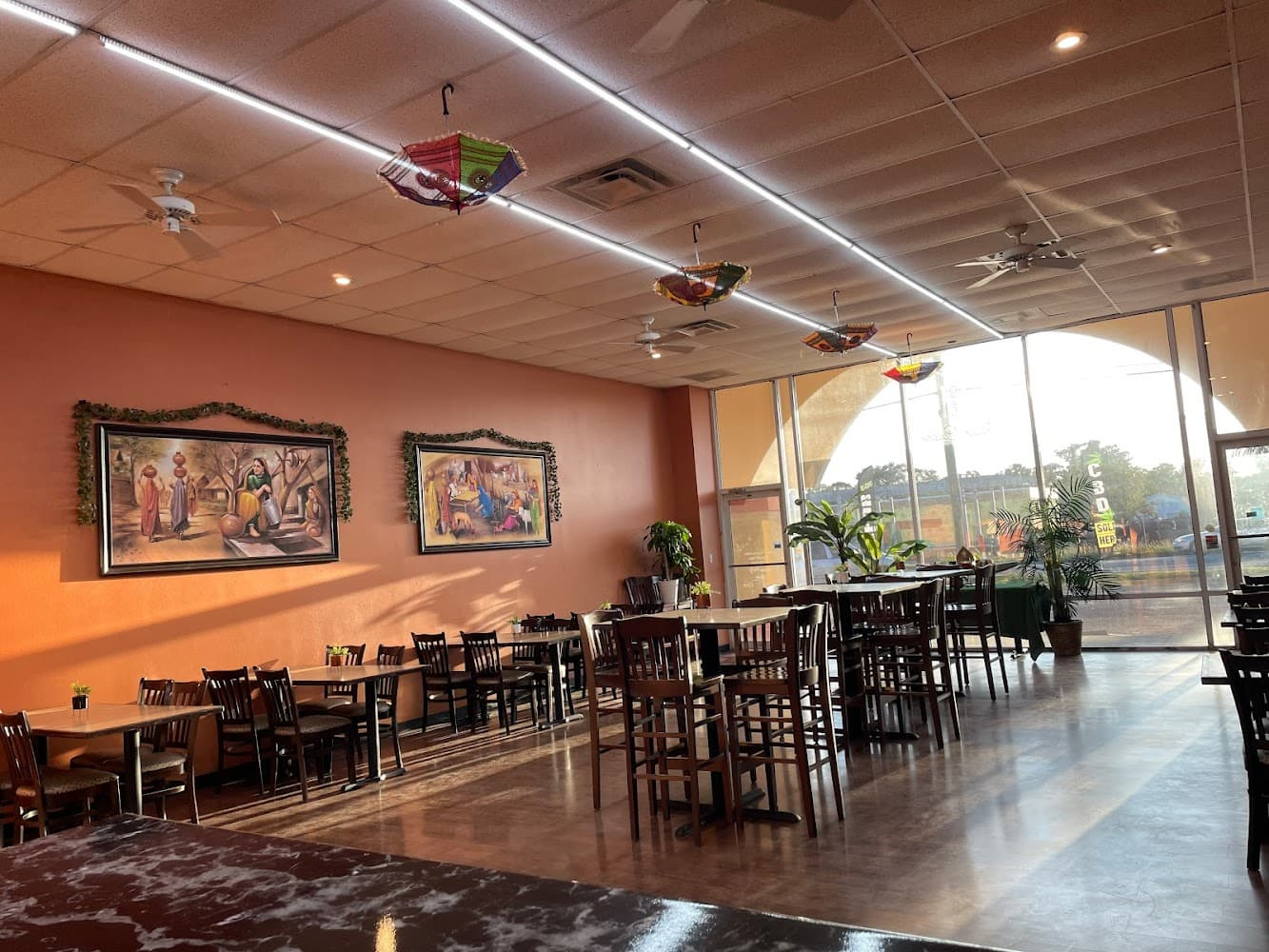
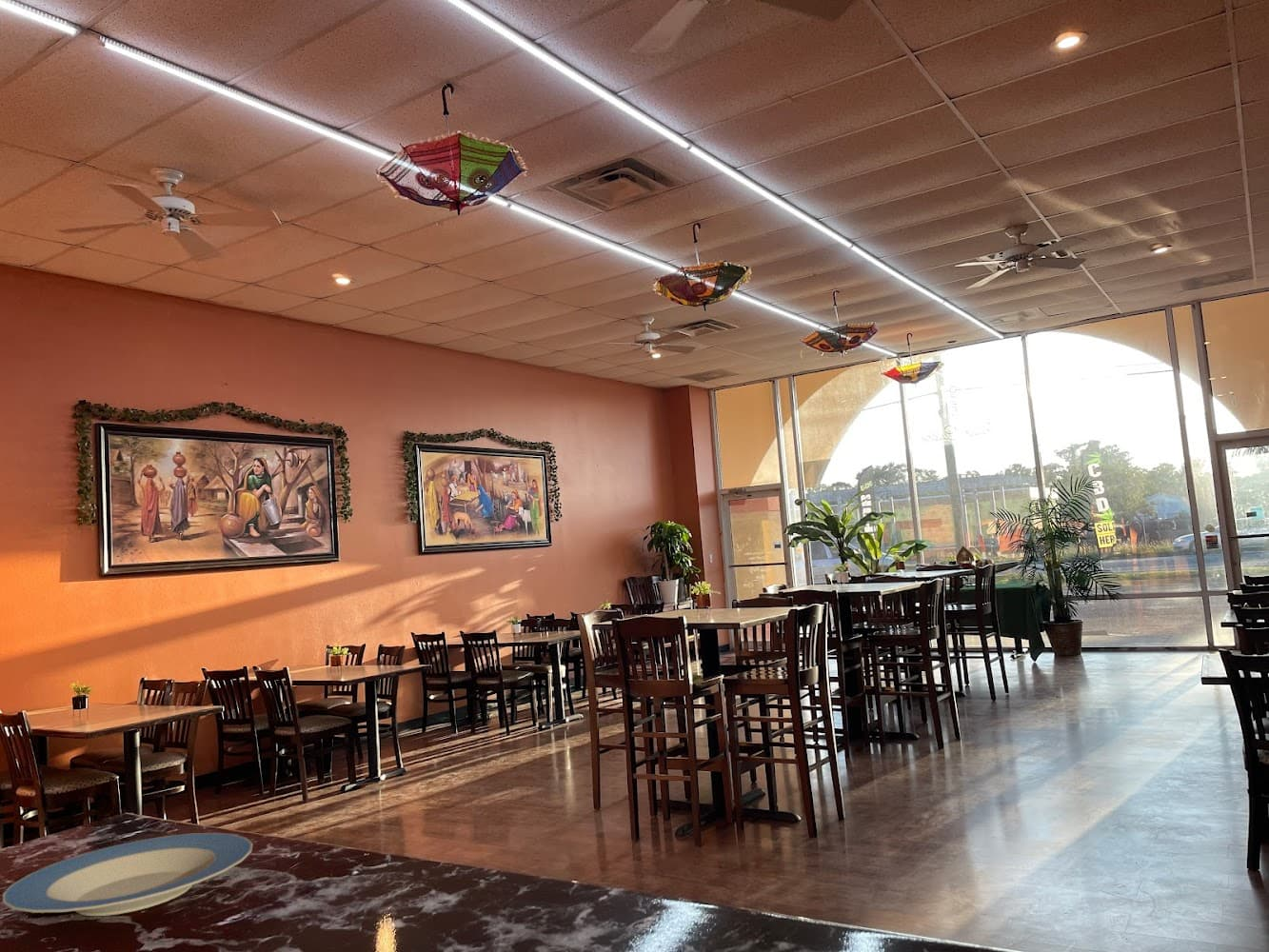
+ plate [2,832,253,917]
